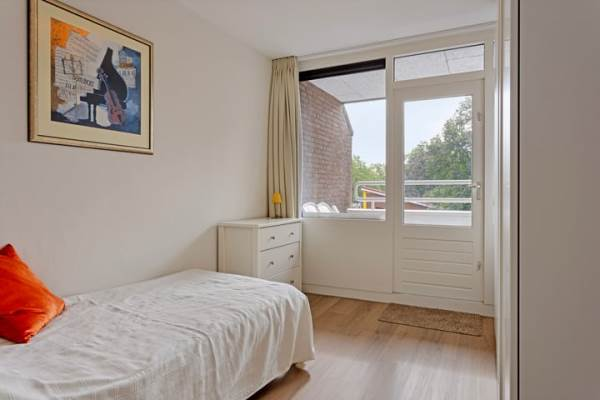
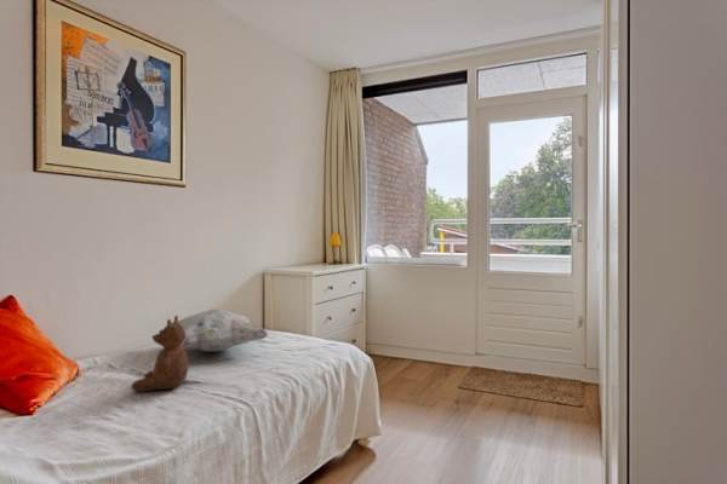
+ teddy bear [130,315,189,393]
+ decorative pillow [165,307,270,353]
